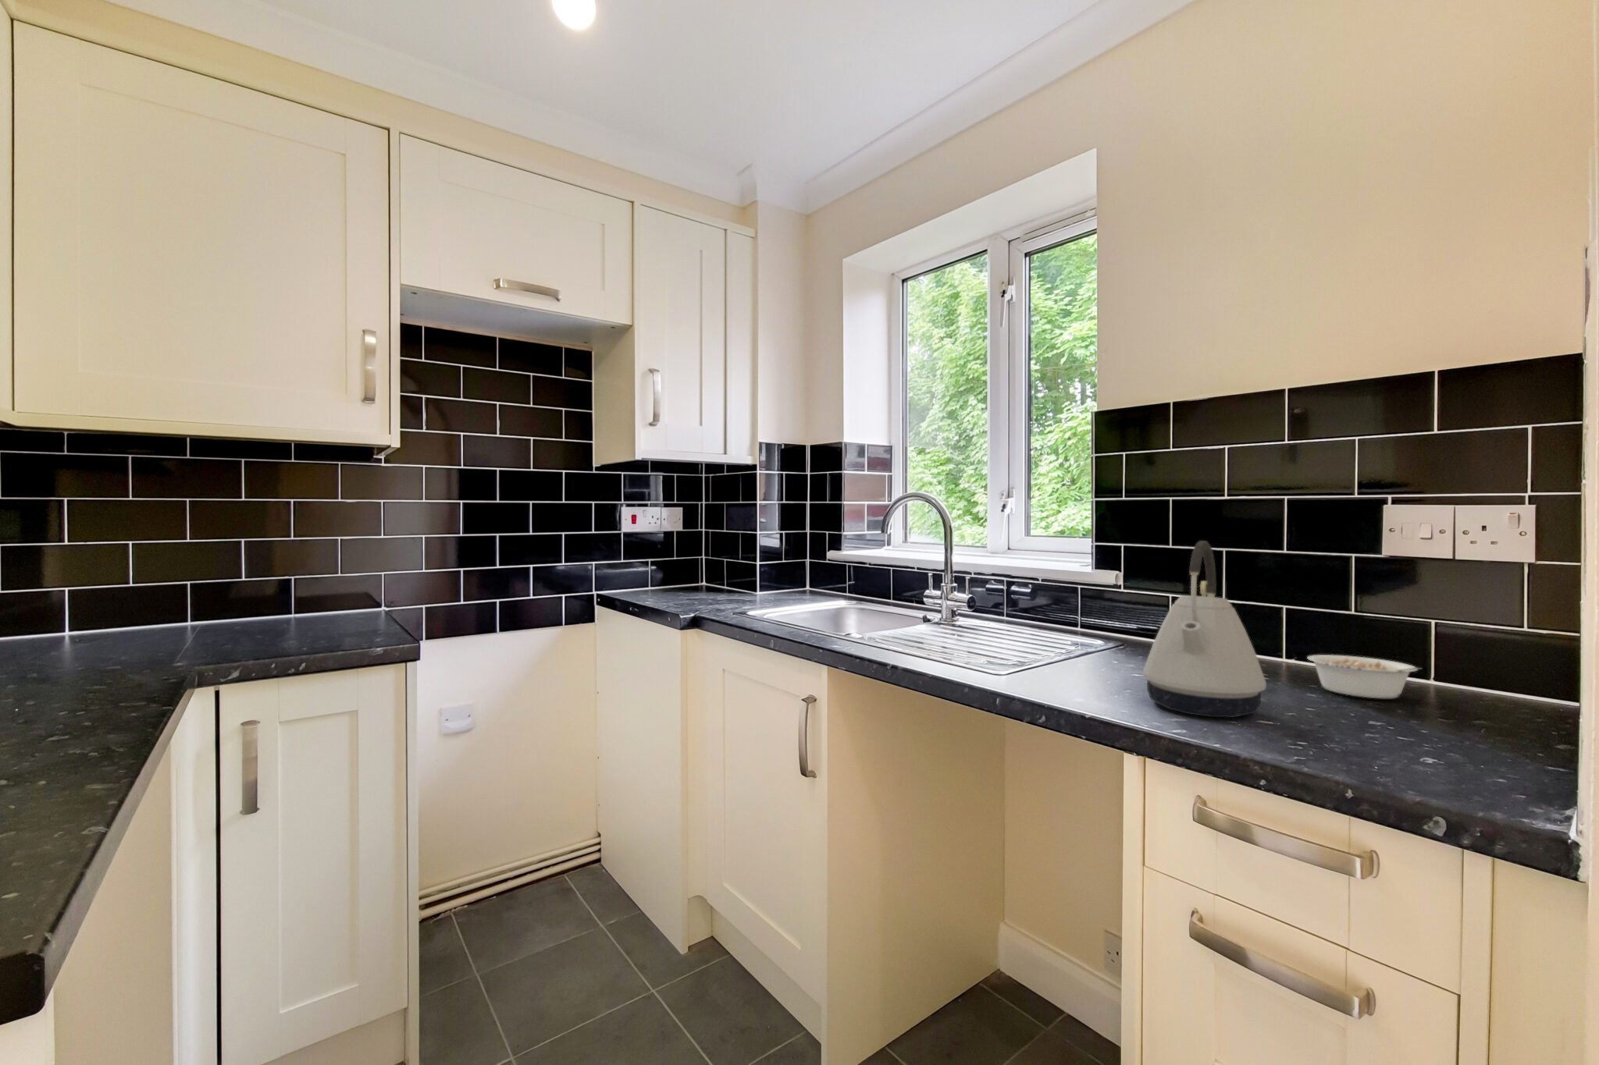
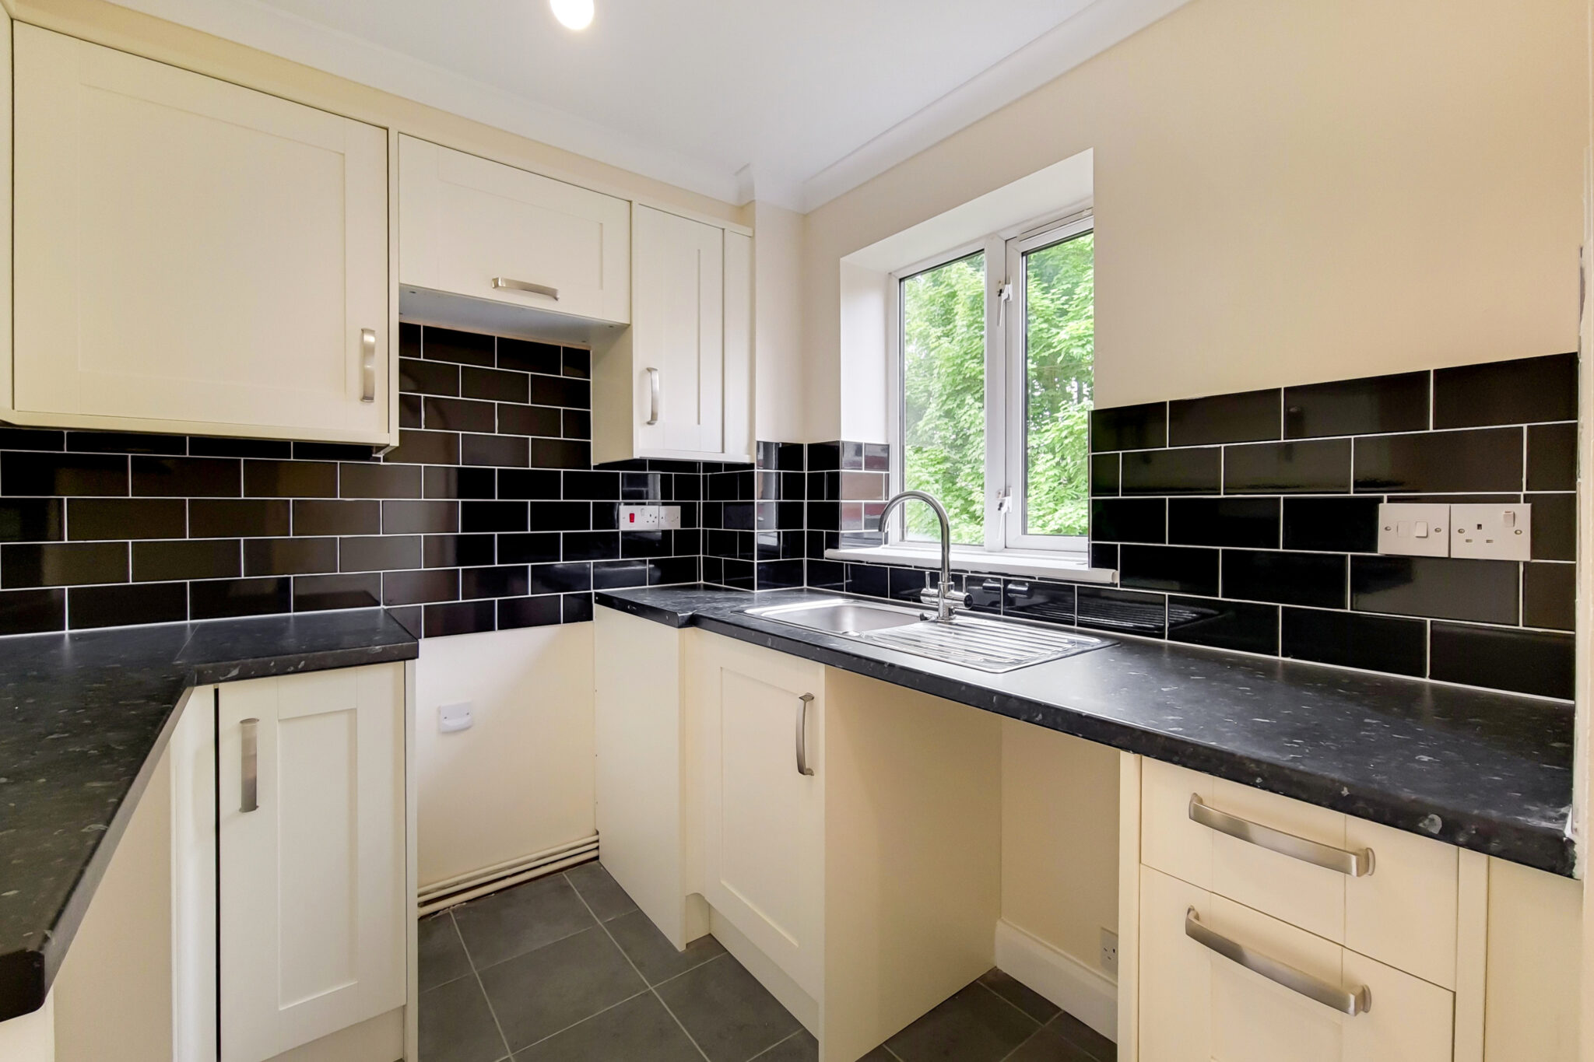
- kettle [1142,540,1267,718]
- legume [1307,654,1423,699]
